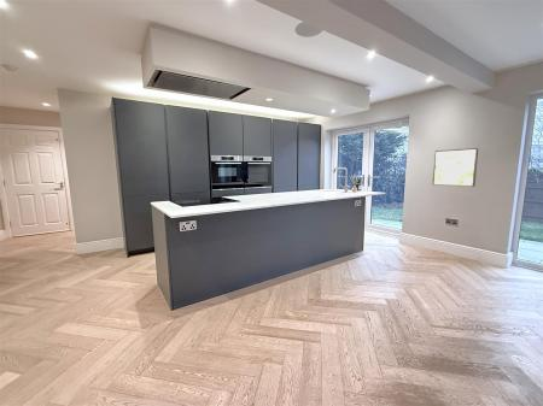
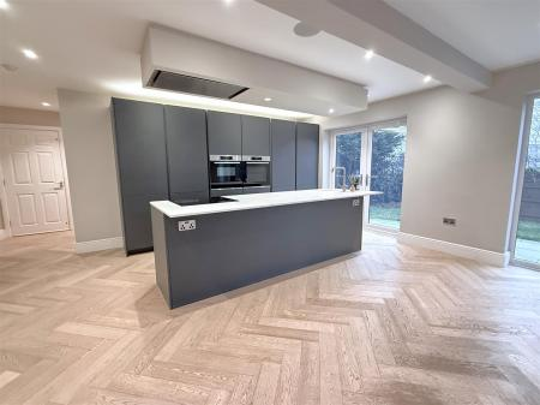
- wall art [432,147,479,188]
